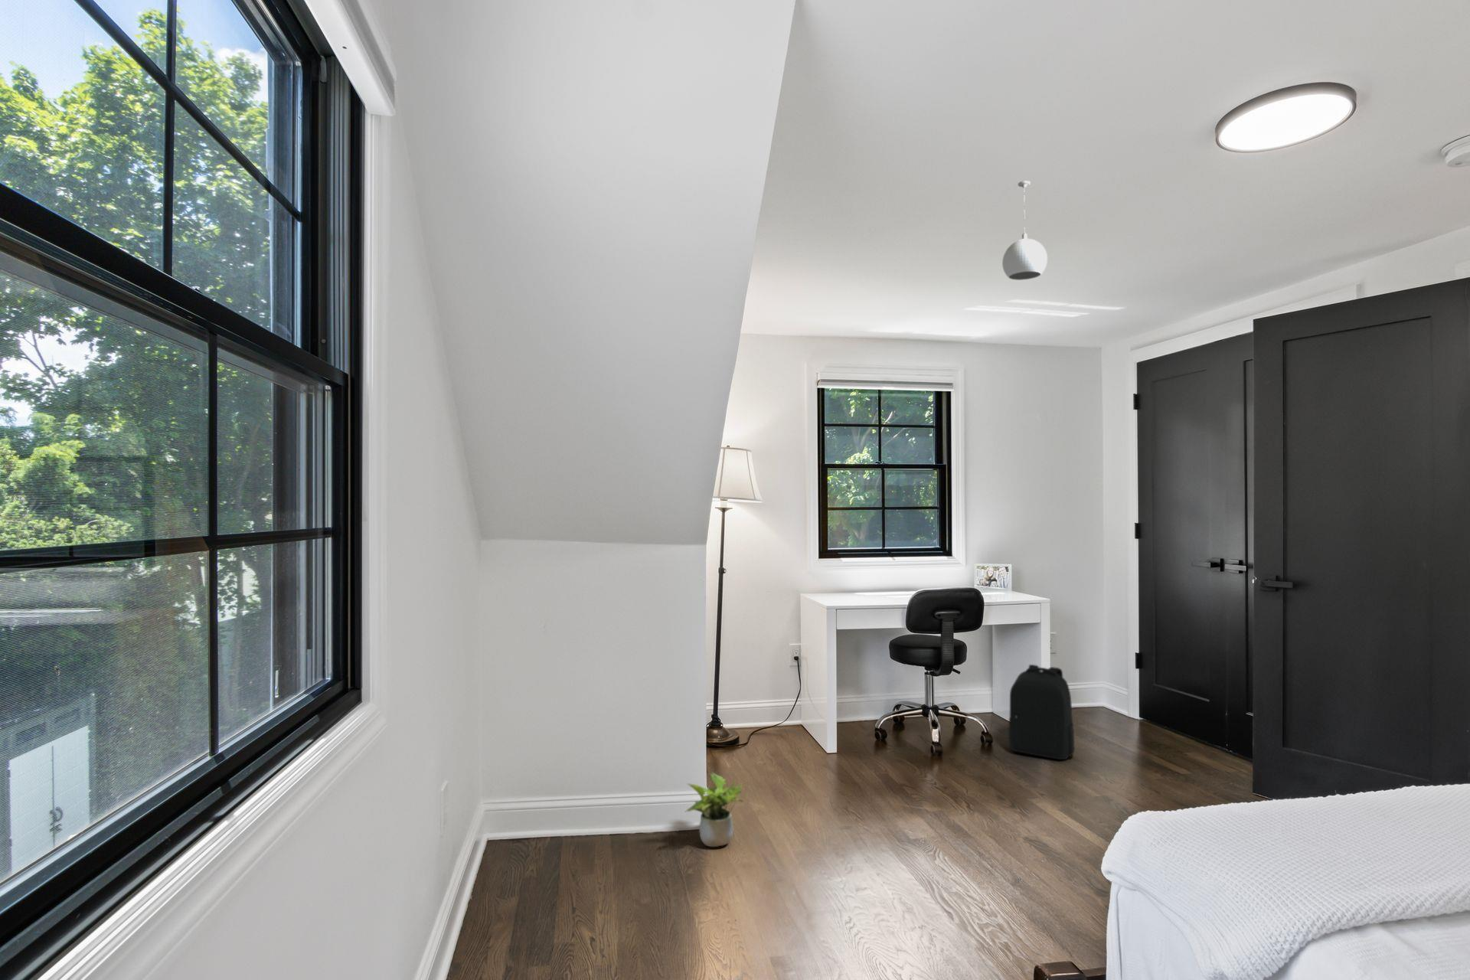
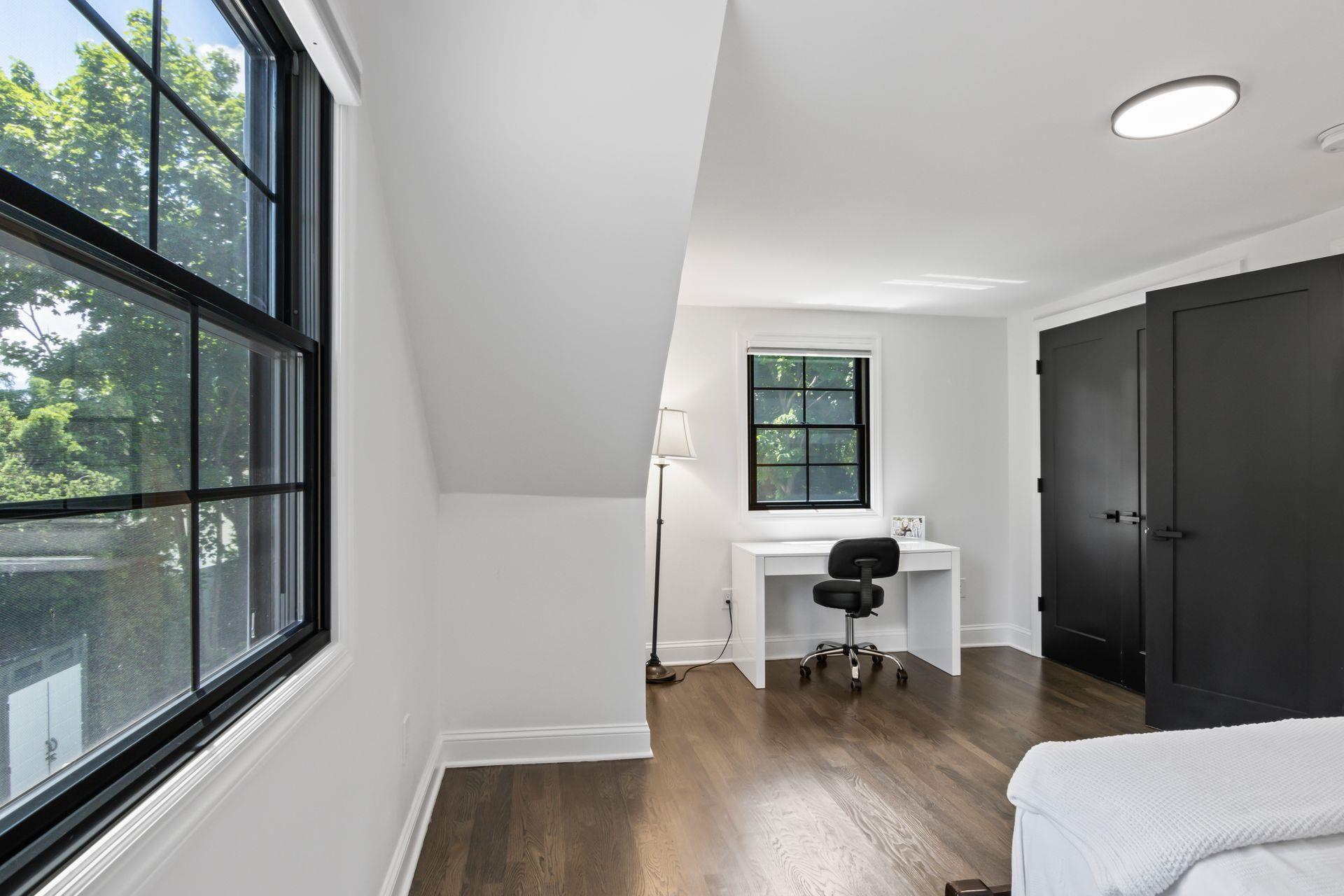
- potted plant [684,772,744,848]
- backpack [1007,664,1076,760]
- pendant light [1002,180,1048,281]
